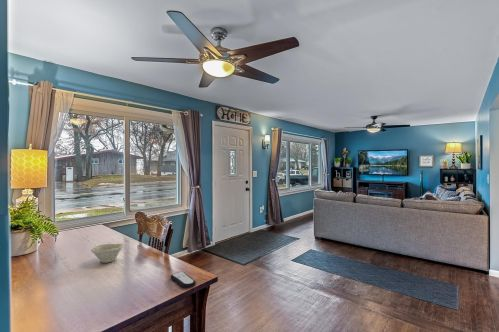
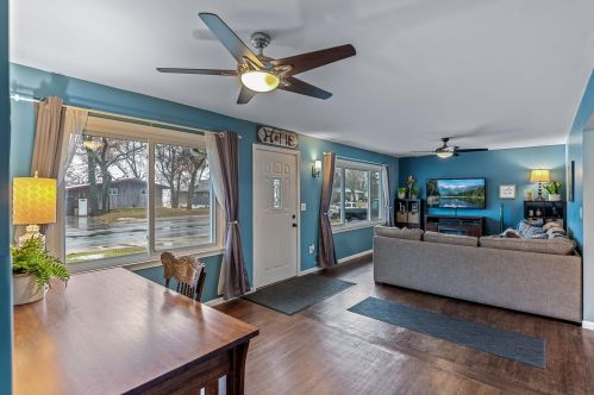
- bowl [90,243,125,264]
- remote control [170,271,197,289]
